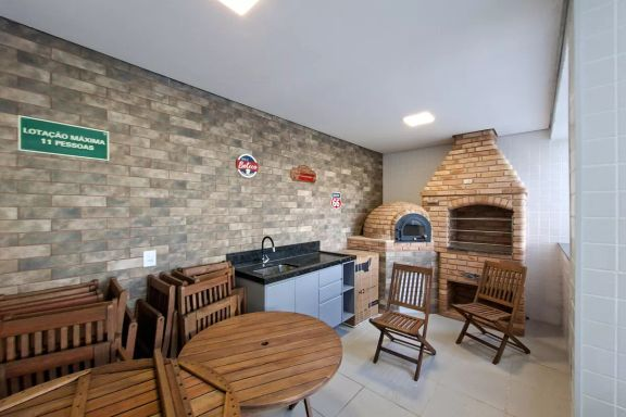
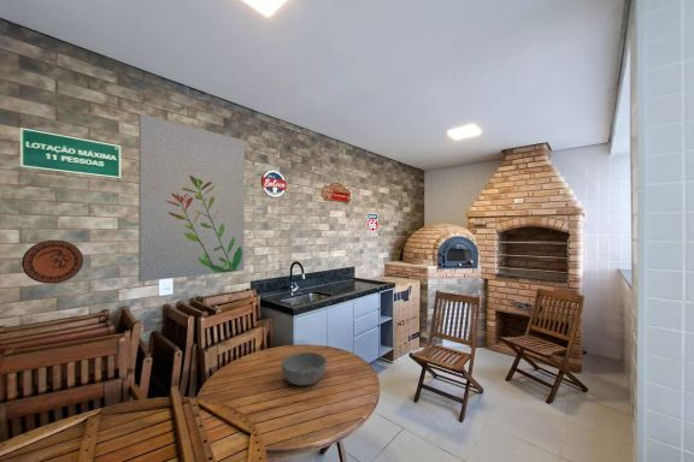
+ decorative plate [20,239,84,285]
+ wall art [137,113,246,283]
+ bowl [280,351,328,386]
